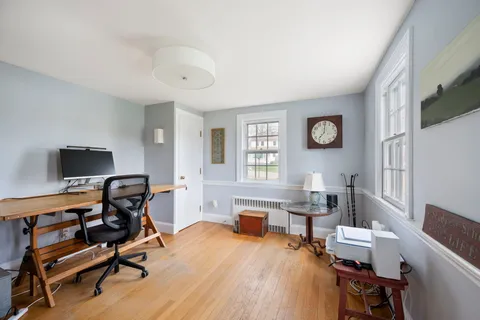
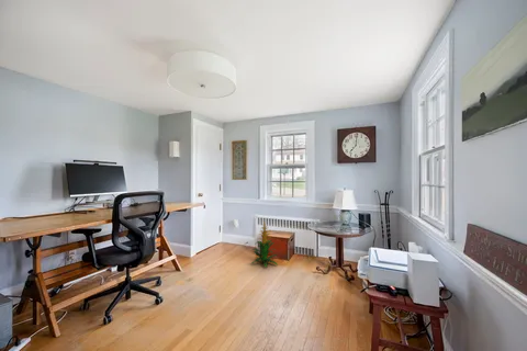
+ indoor plant [250,219,278,268]
